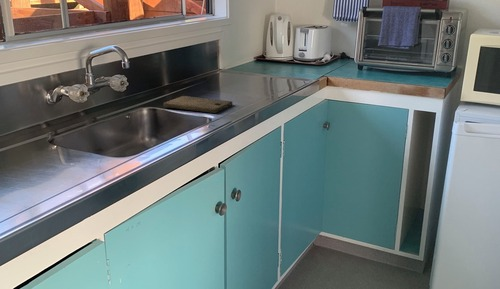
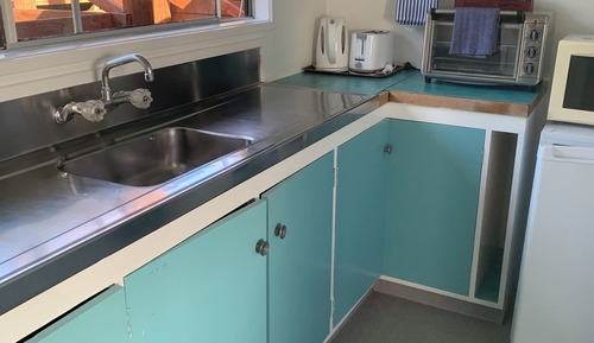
- cutting board [163,95,233,114]
